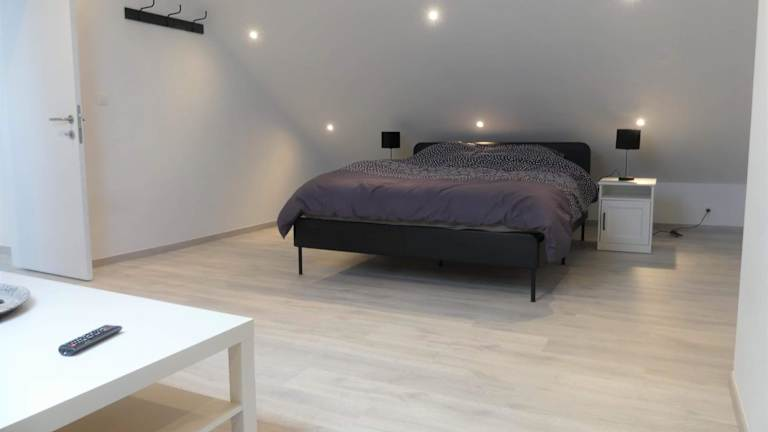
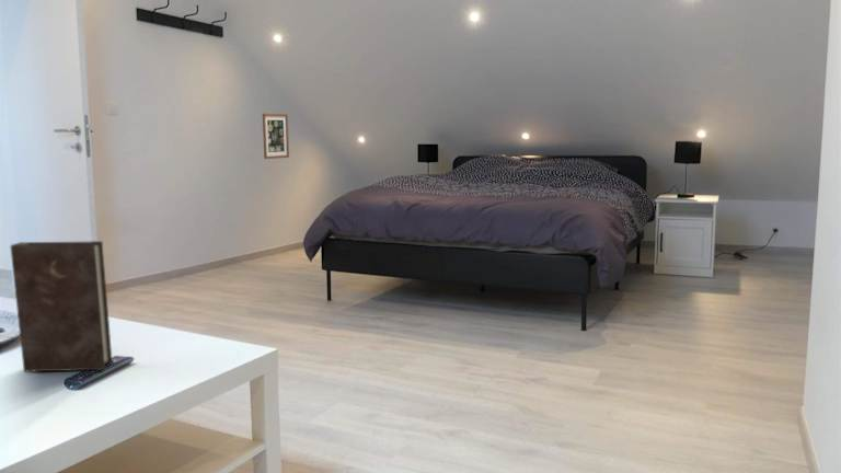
+ wall art [262,113,290,160]
+ book [9,240,114,373]
